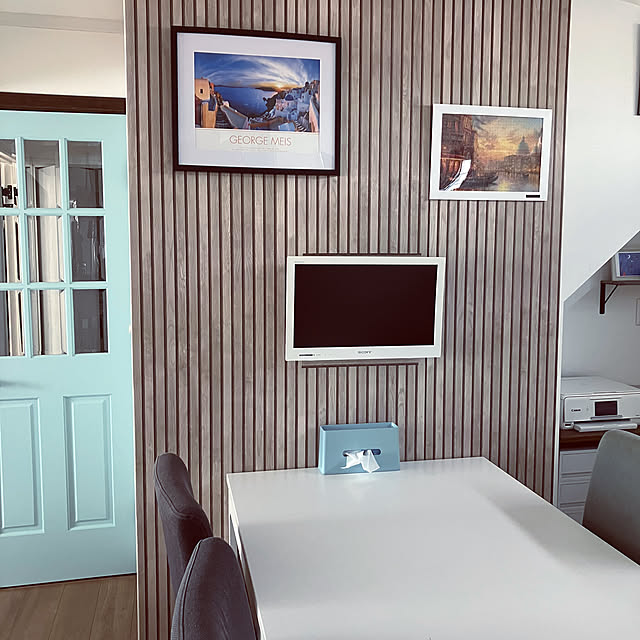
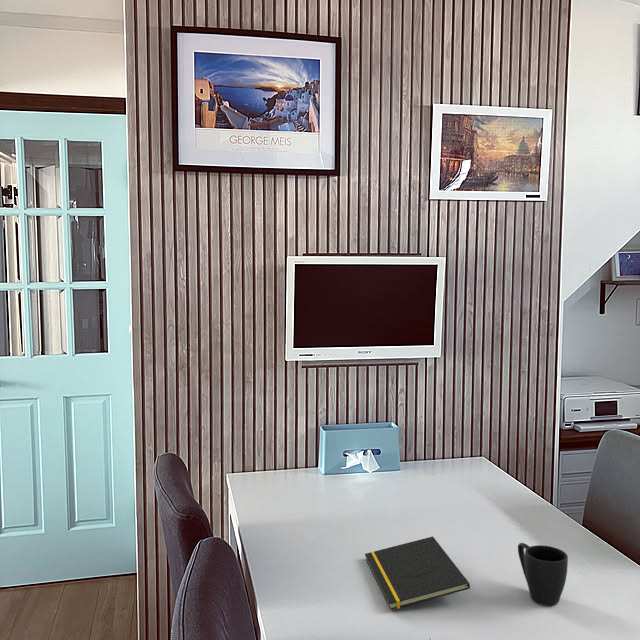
+ mug [517,542,569,606]
+ notepad [364,535,471,611]
